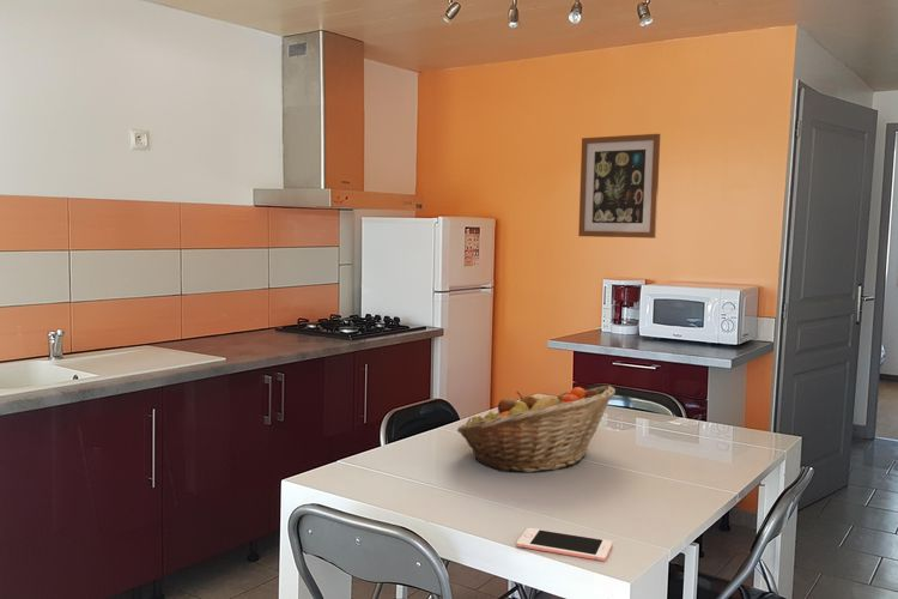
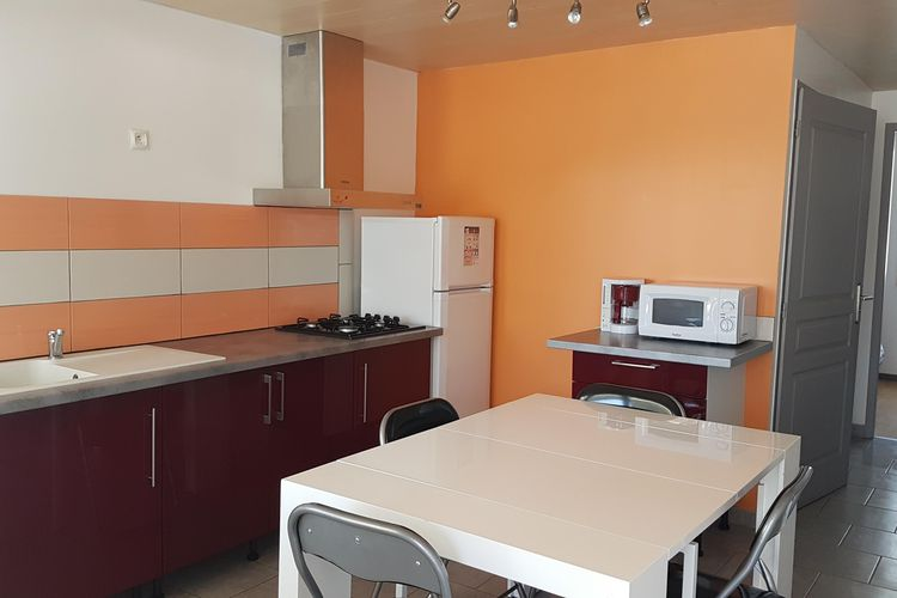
- fruit basket [456,385,617,474]
- cell phone [516,527,613,562]
- wall art [577,133,661,240]
